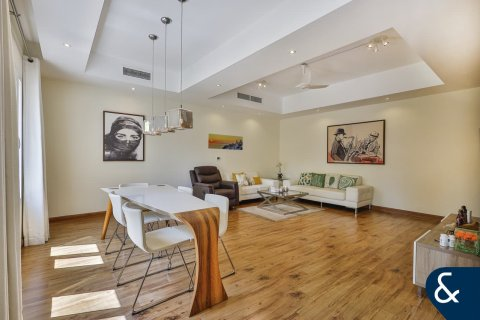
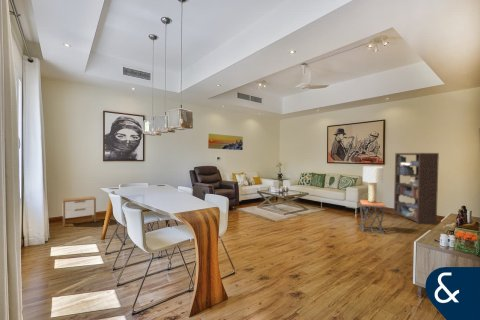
+ stool [358,199,387,235]
+ bookcase [393,152,440,226]
+ lamp [362,165,384,203]
+ nightstand [61,195,97,228]
